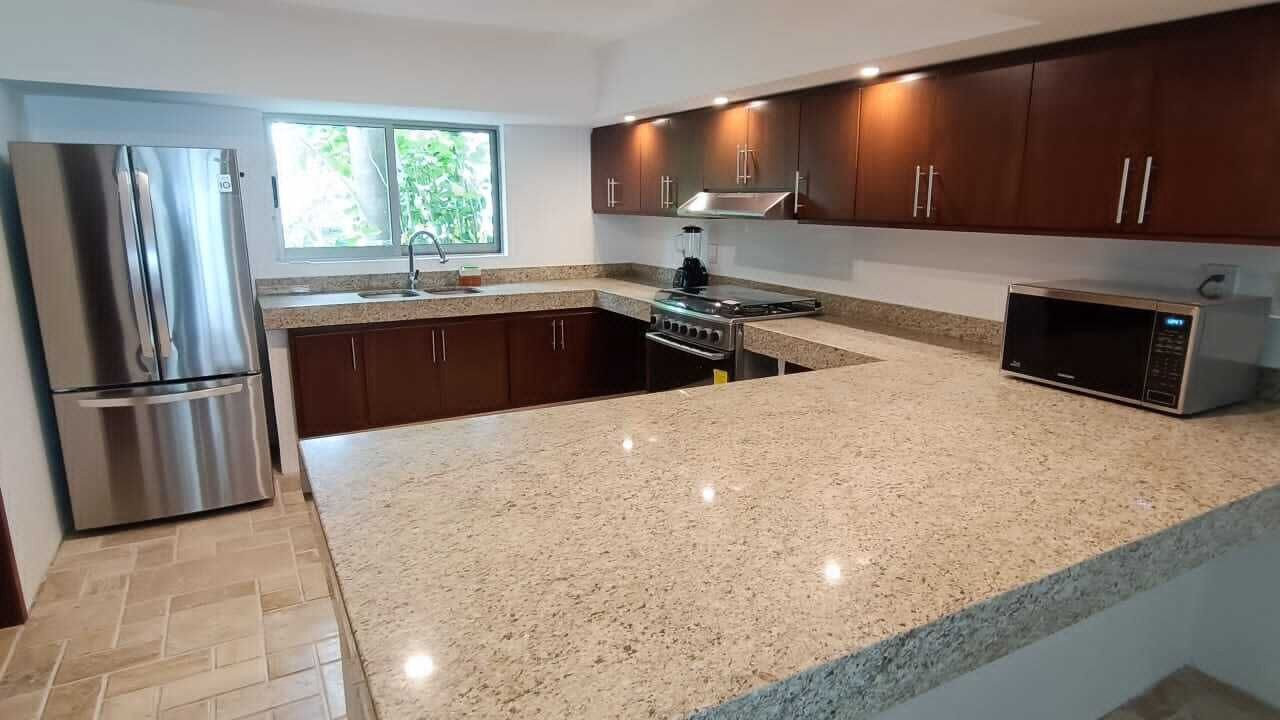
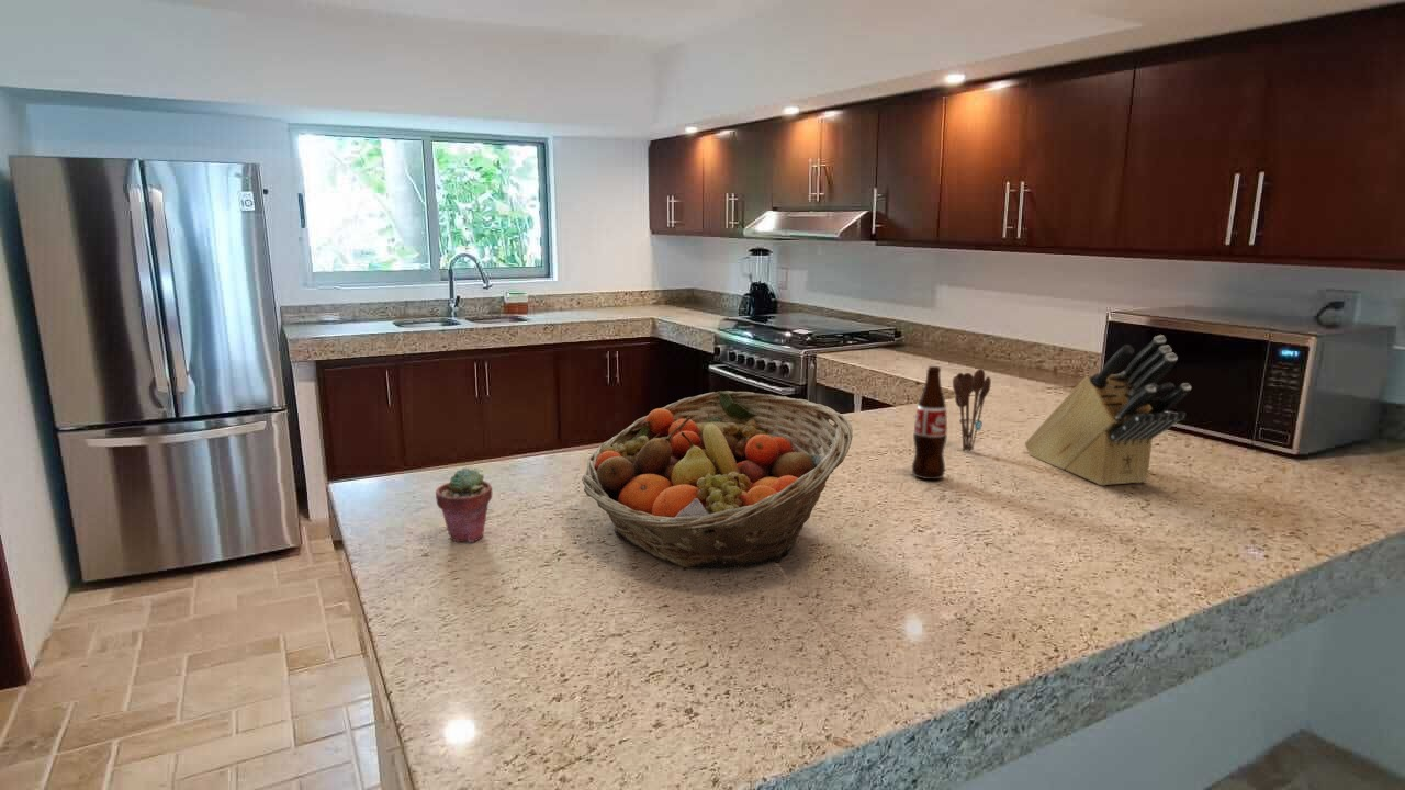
+ utensil holder [952,368,992,452]
+ bottle [911,365,948,481]
+ fruit basket [581,390,854,571]
+ potted succulent [435,467,493,543]
+ knife block [1024,334,1192,487]
